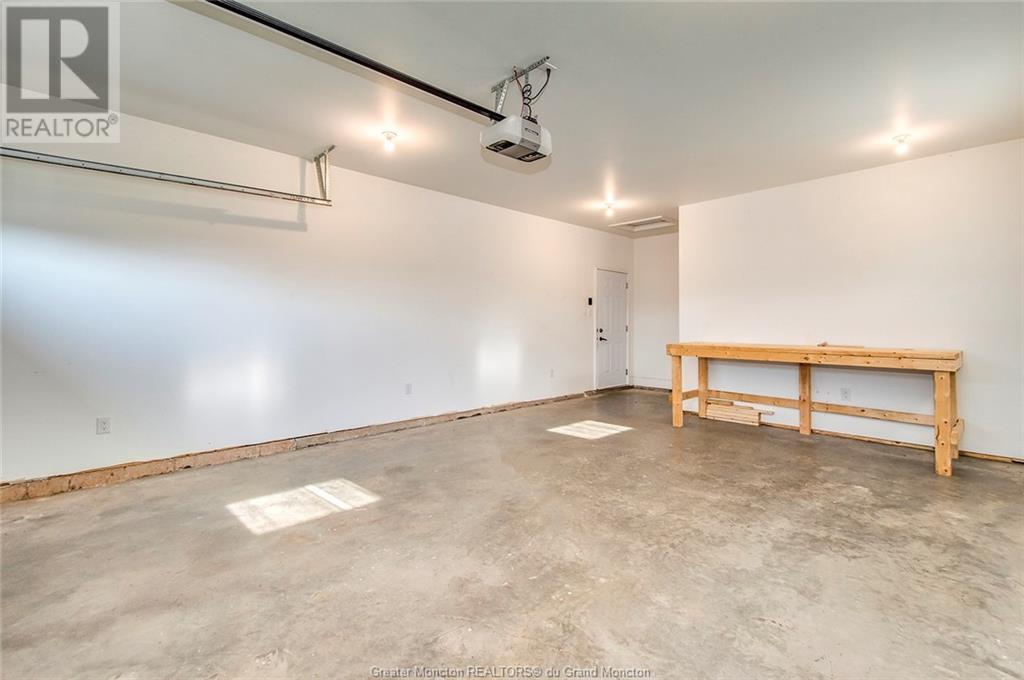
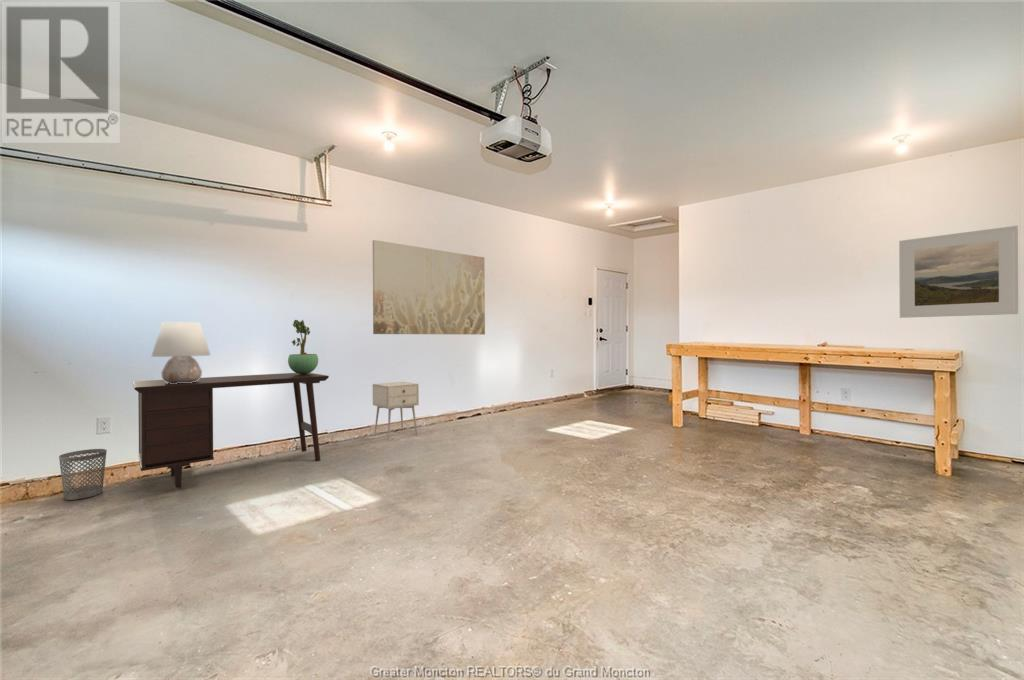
+ potted plant [287,319,319,374]
+ desk [132,372,330,489]
+ wastebasket [58,448,108,501]
+ table lamp [150,321,211,384]
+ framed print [898,225,1019,319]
+ wall art [372,239,486,336]
+ nightstand [372,381,420,441]
